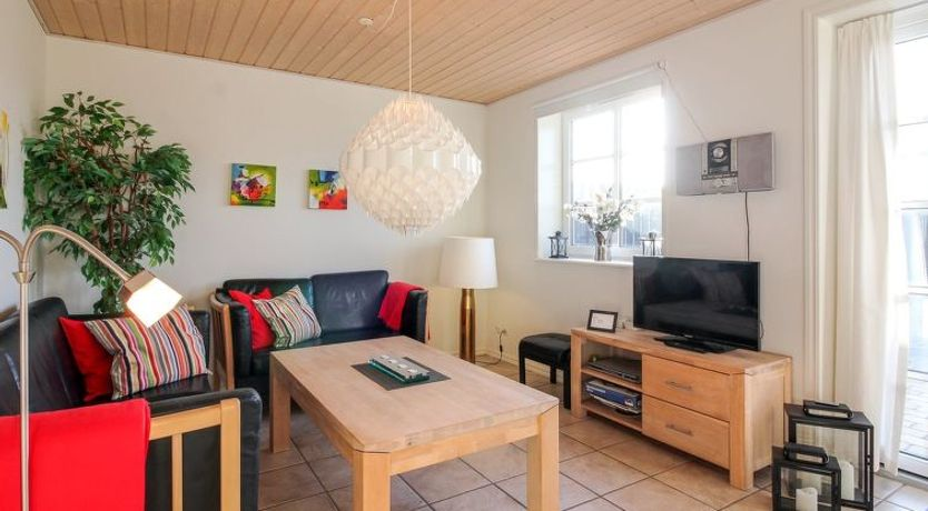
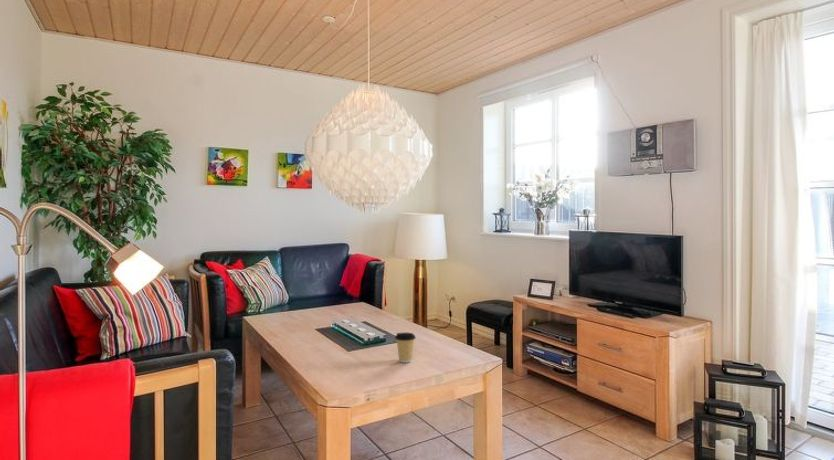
+ coffee cup [394,332,417,364]
